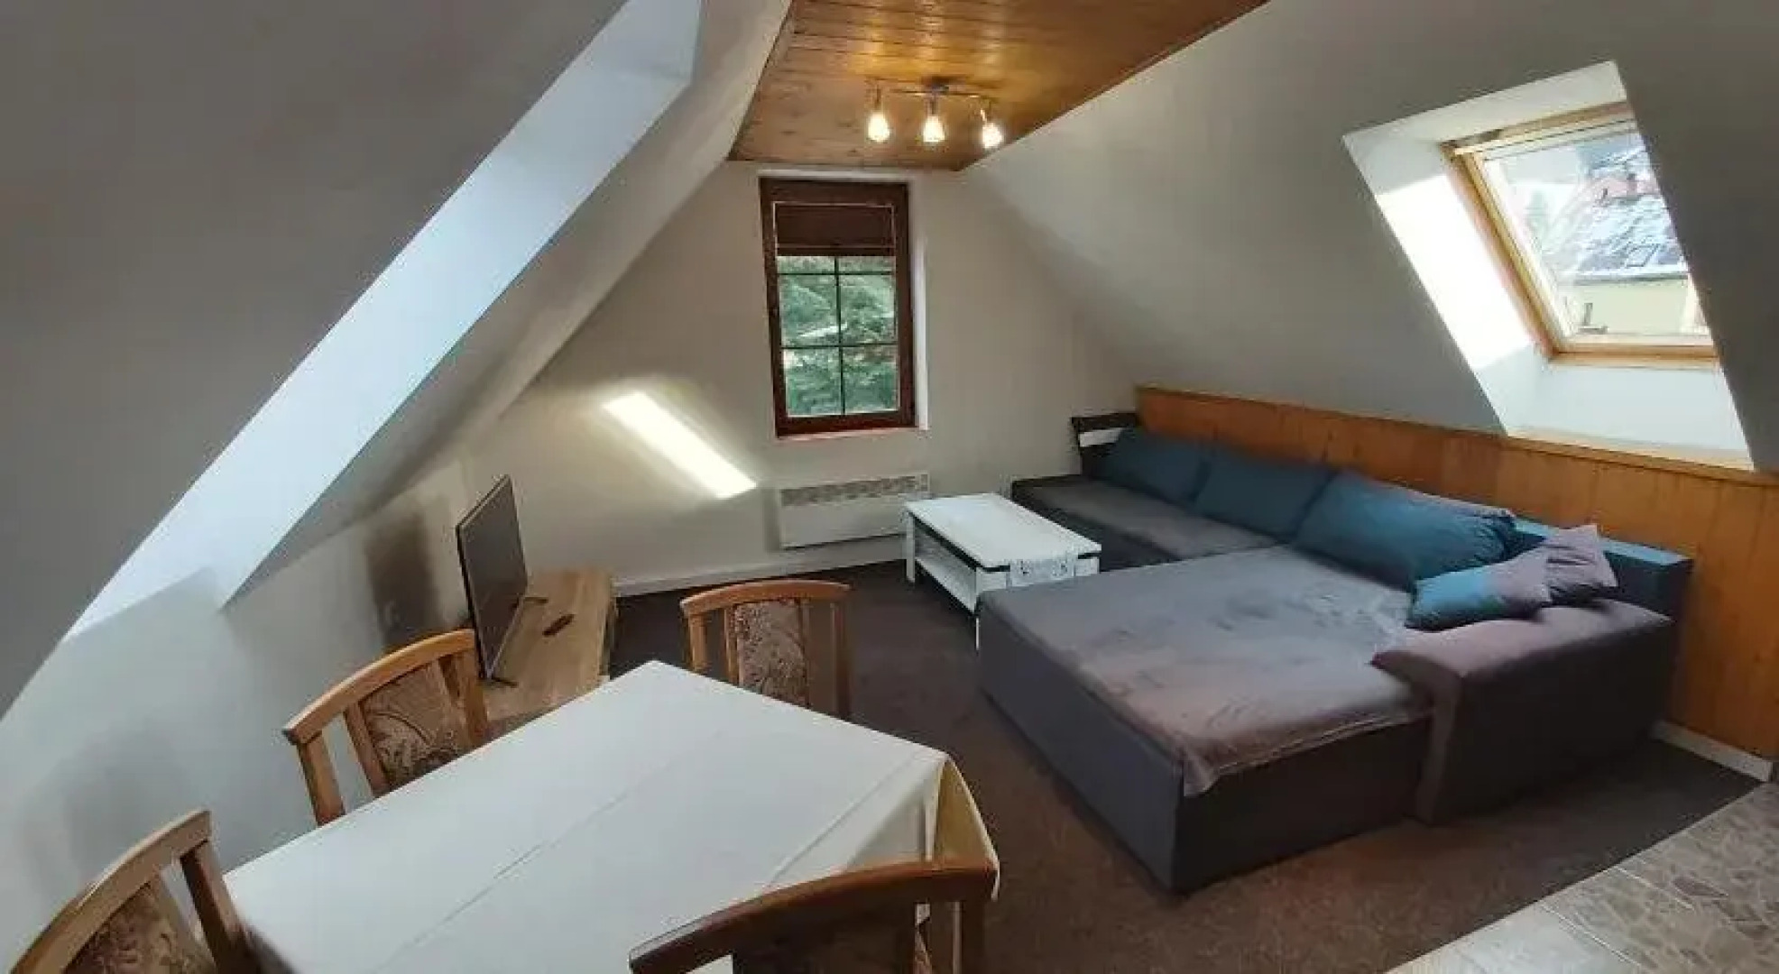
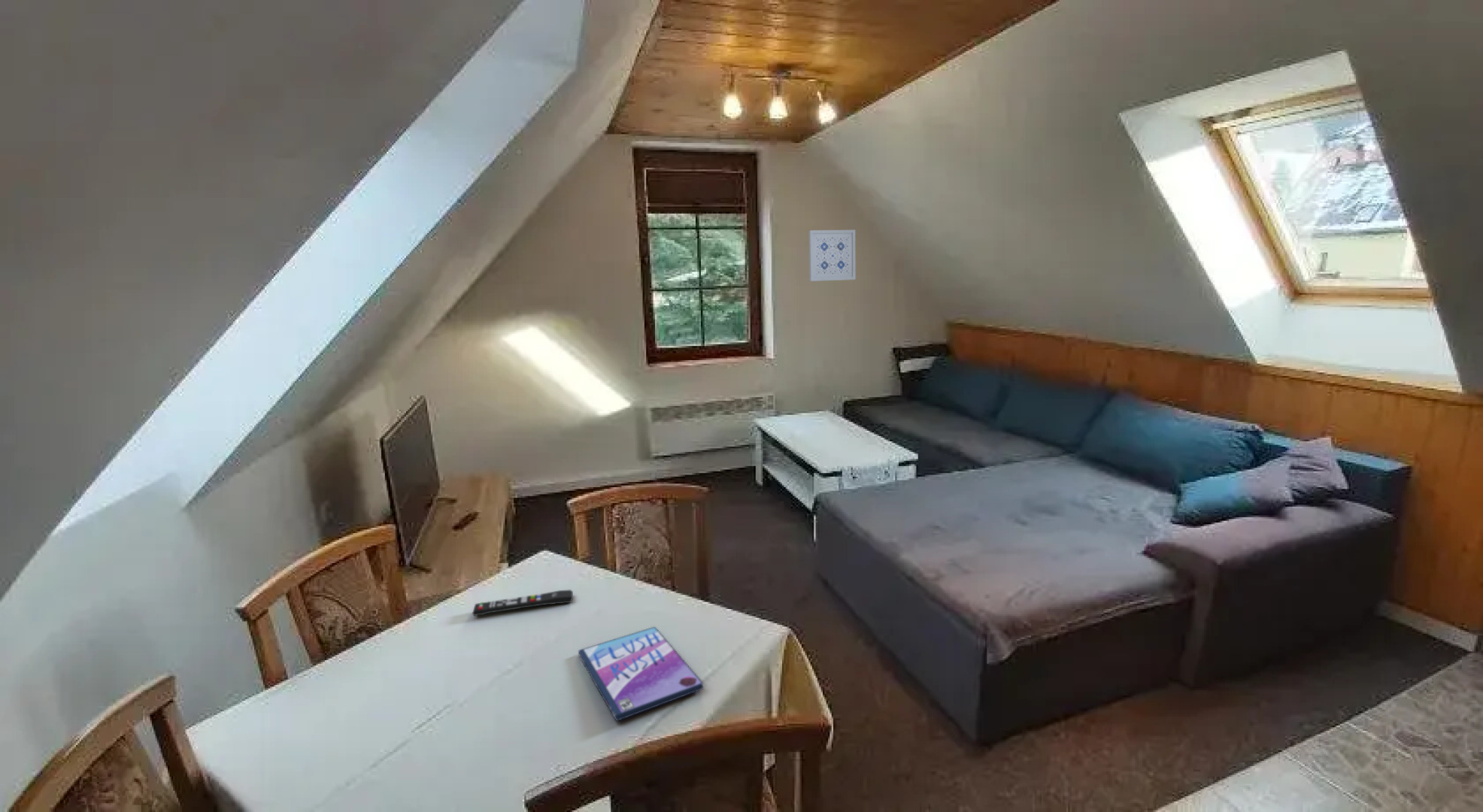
+ video game case [578,626,704,722]
+ remote control [472,589,574,617]
+ wall art [808,229,857,282]
